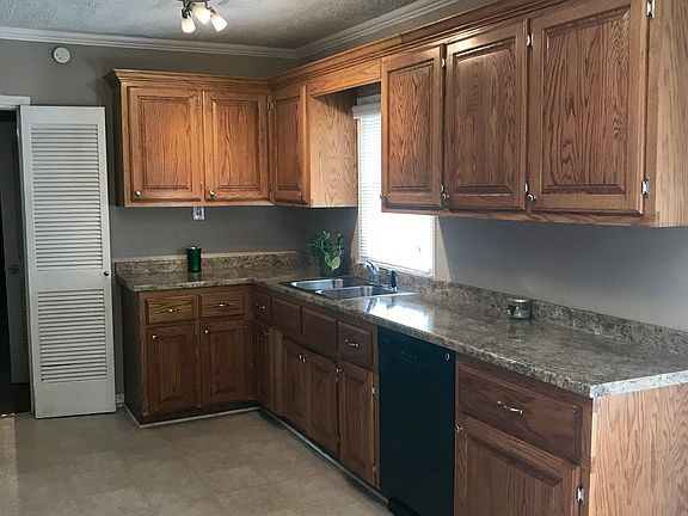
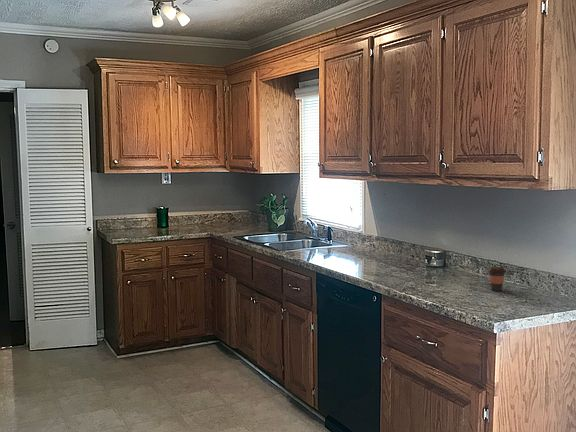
+ coffee cup [487,266,507,292]
